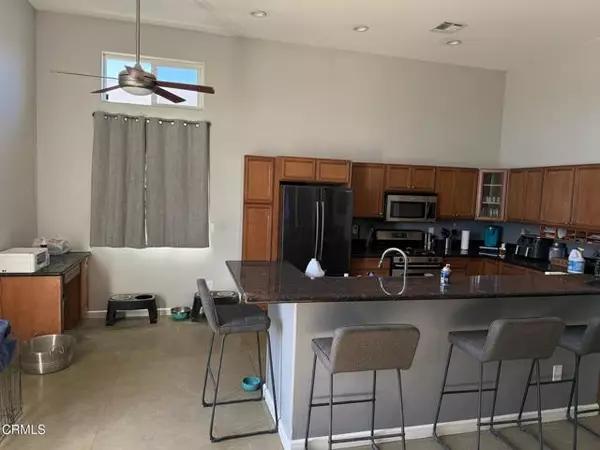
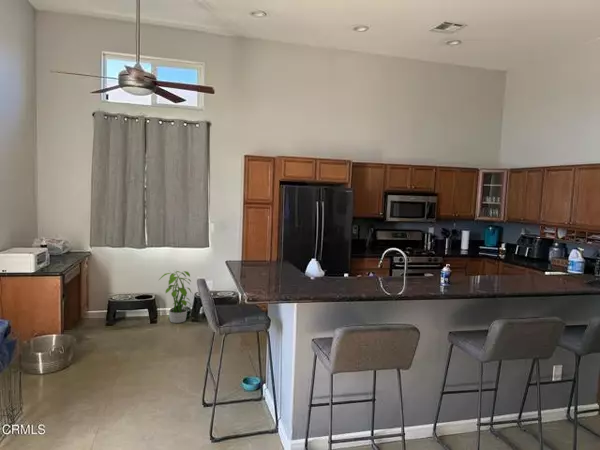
+ potted plant [157,270,192,324]
